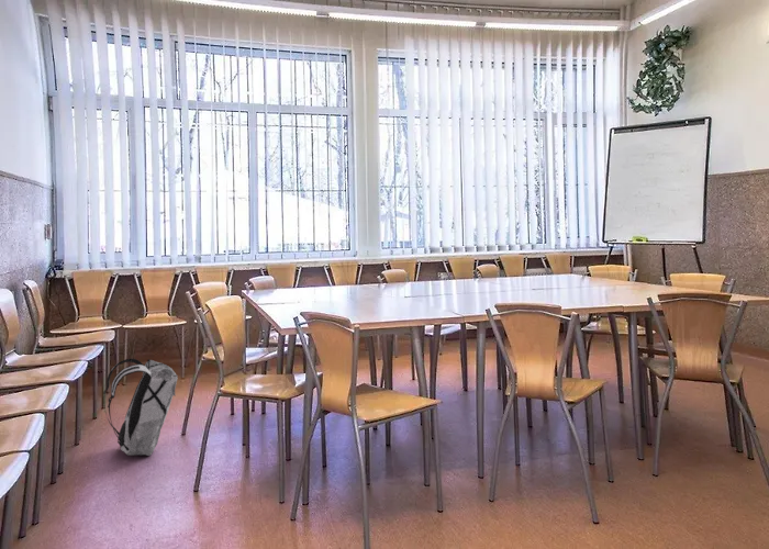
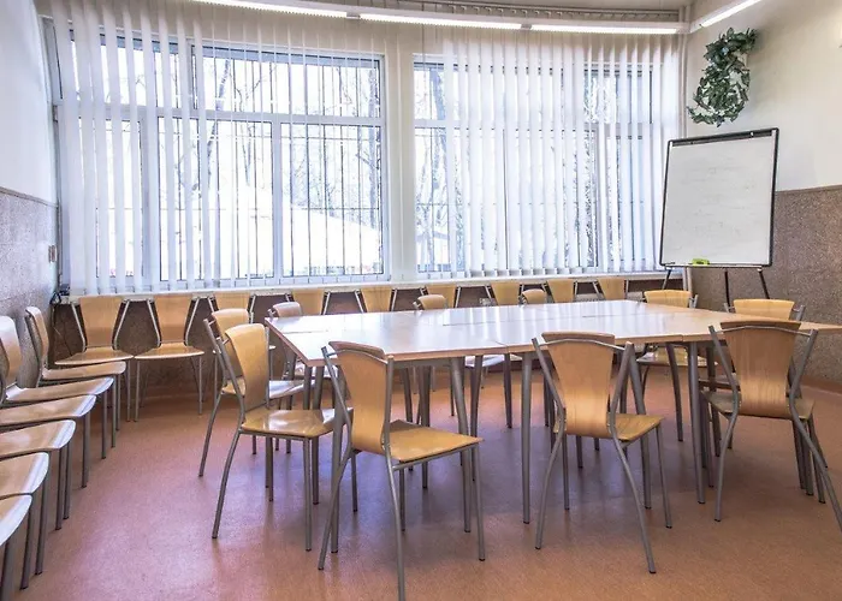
- backpack [102,358,179,457]
